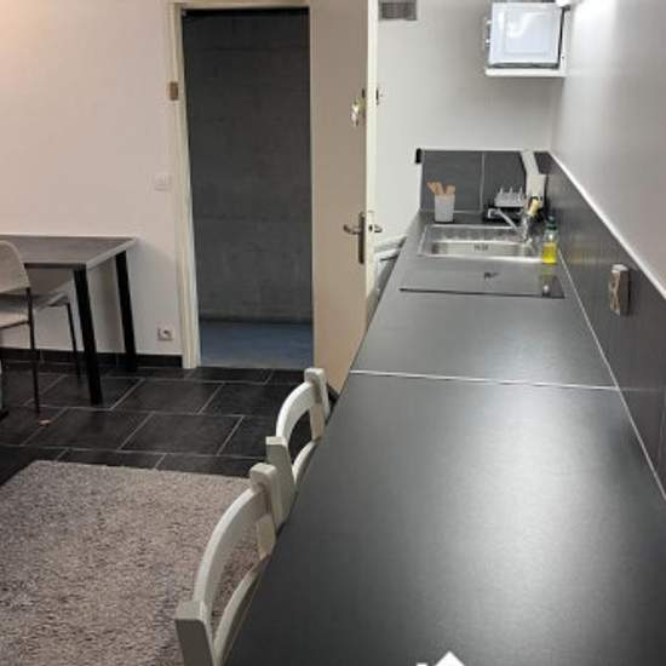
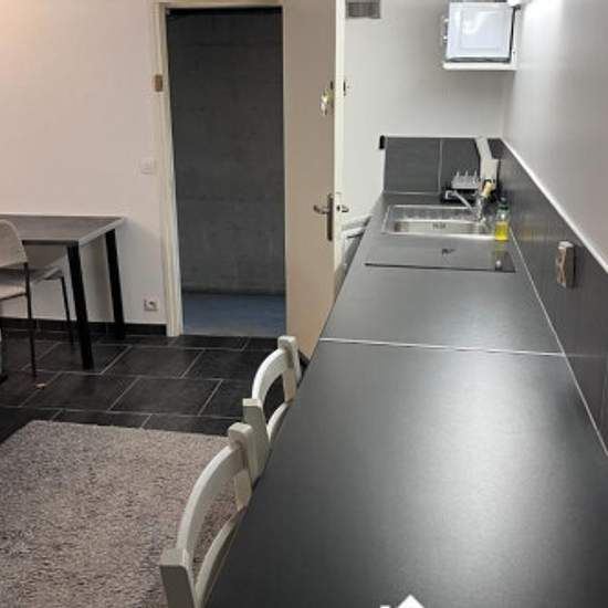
- utensil holder [426,182,457,223]
